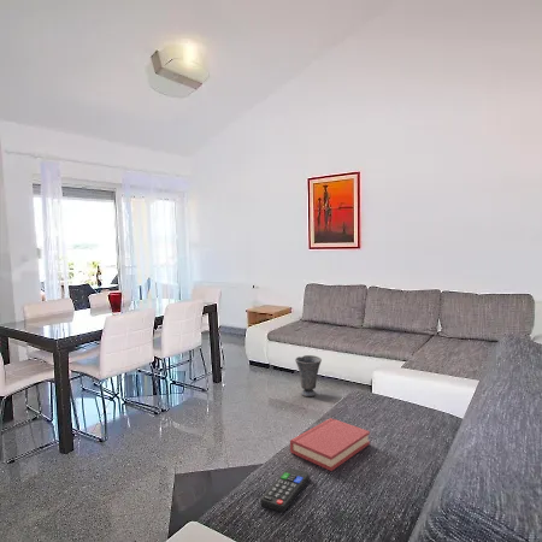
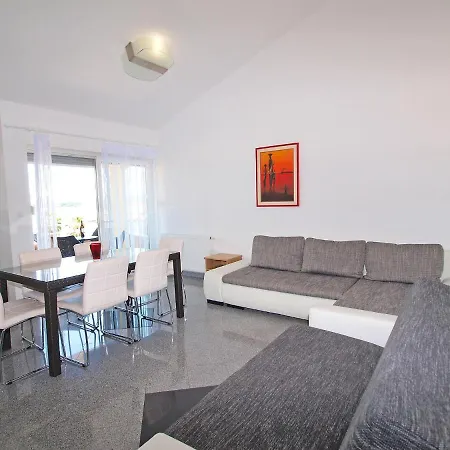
- remote control [259,466,311,513]
- hardback book [289,417,371,472]
- vase [294,354,323,397]
